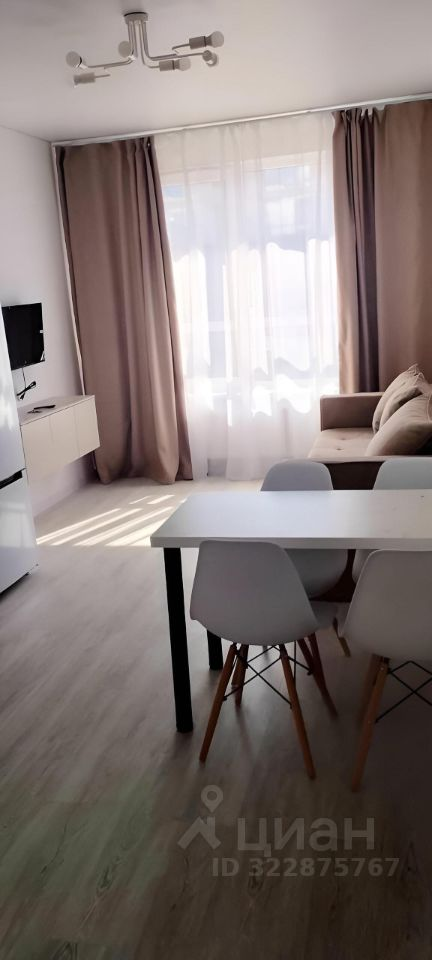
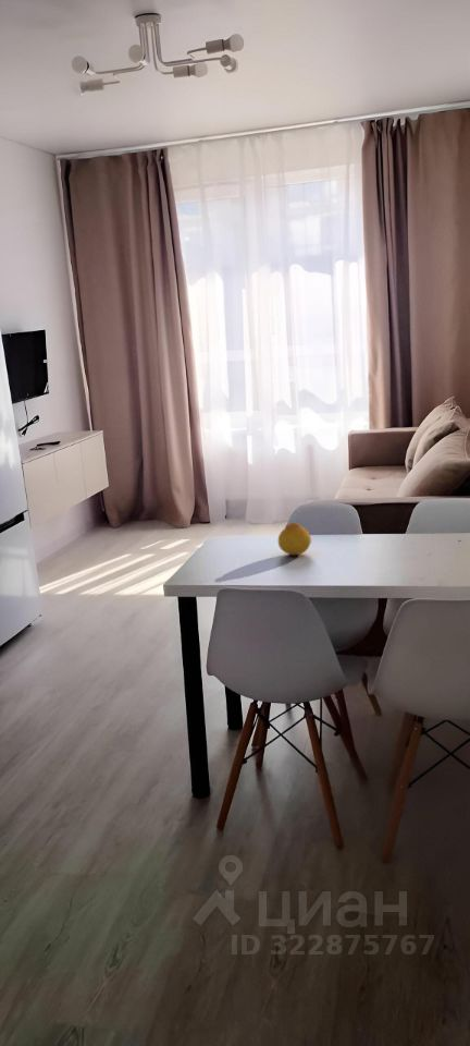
+ fruit [277,522,312,556]
